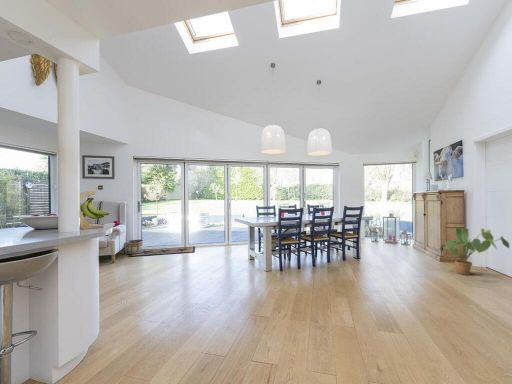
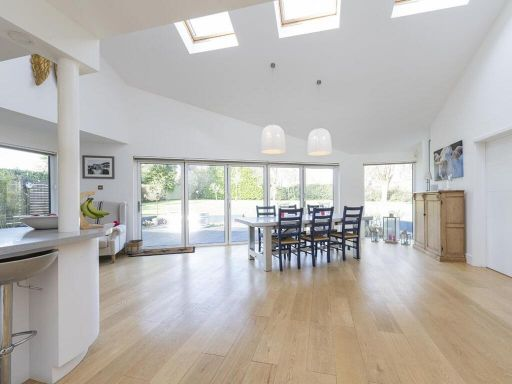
- house plant [438,226,510,276]
